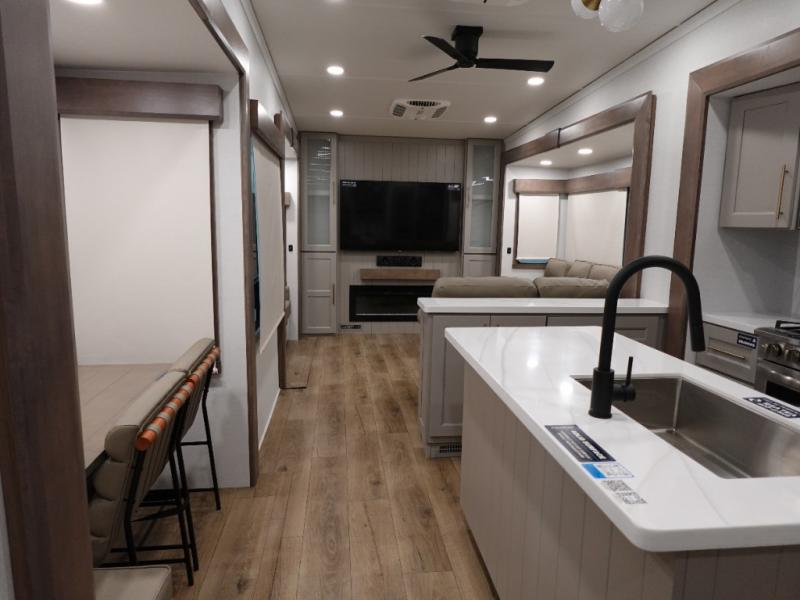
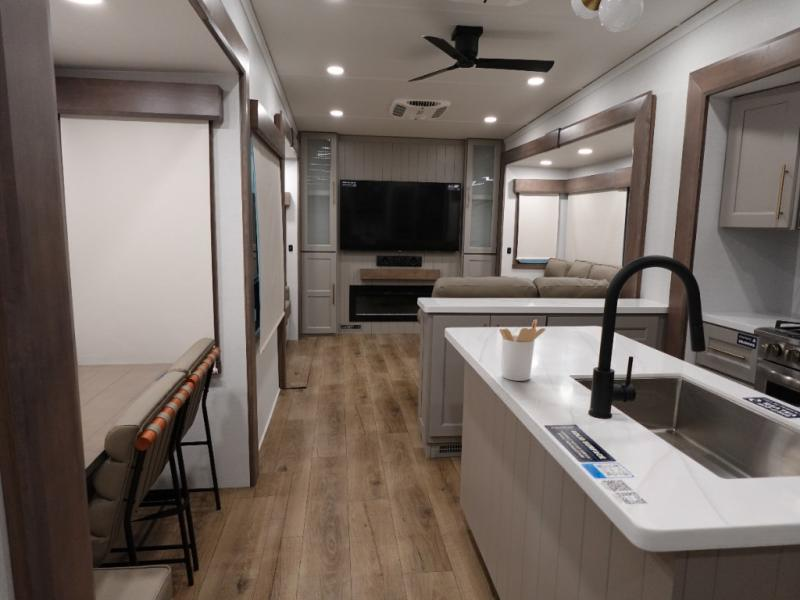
+ utensil holder [498,318,546,382]
